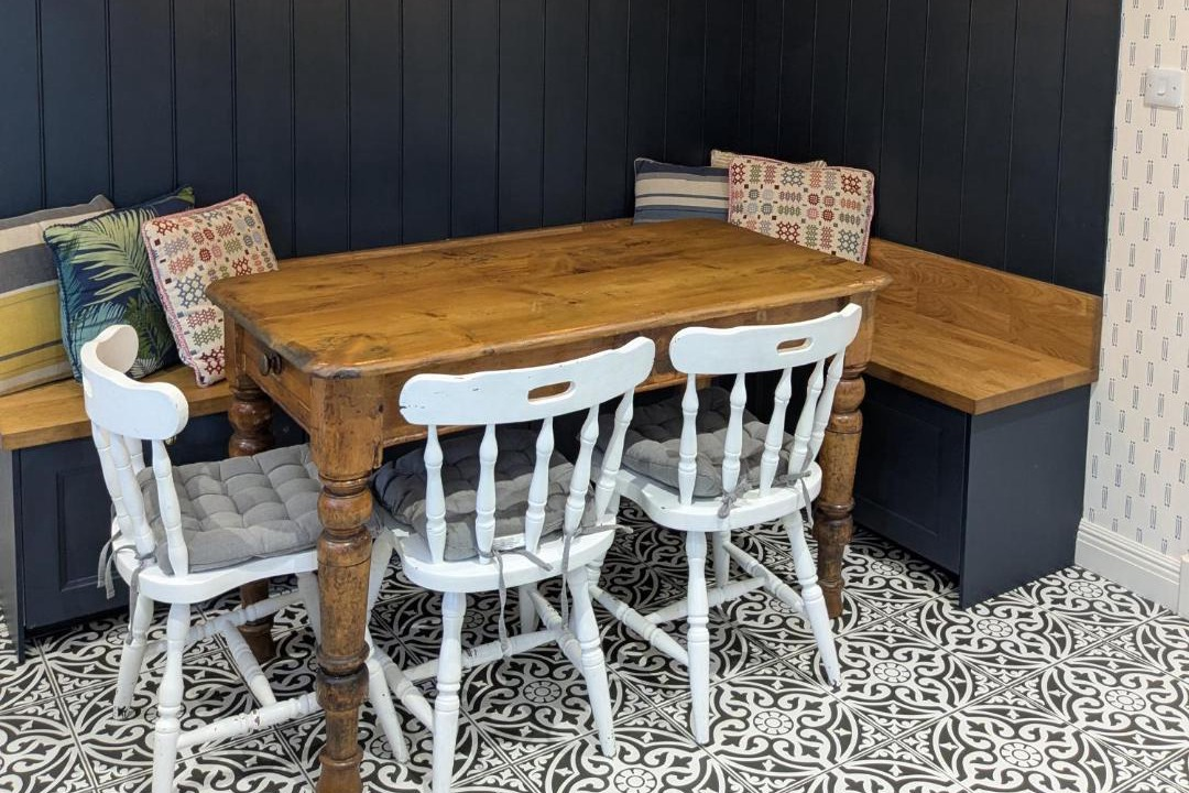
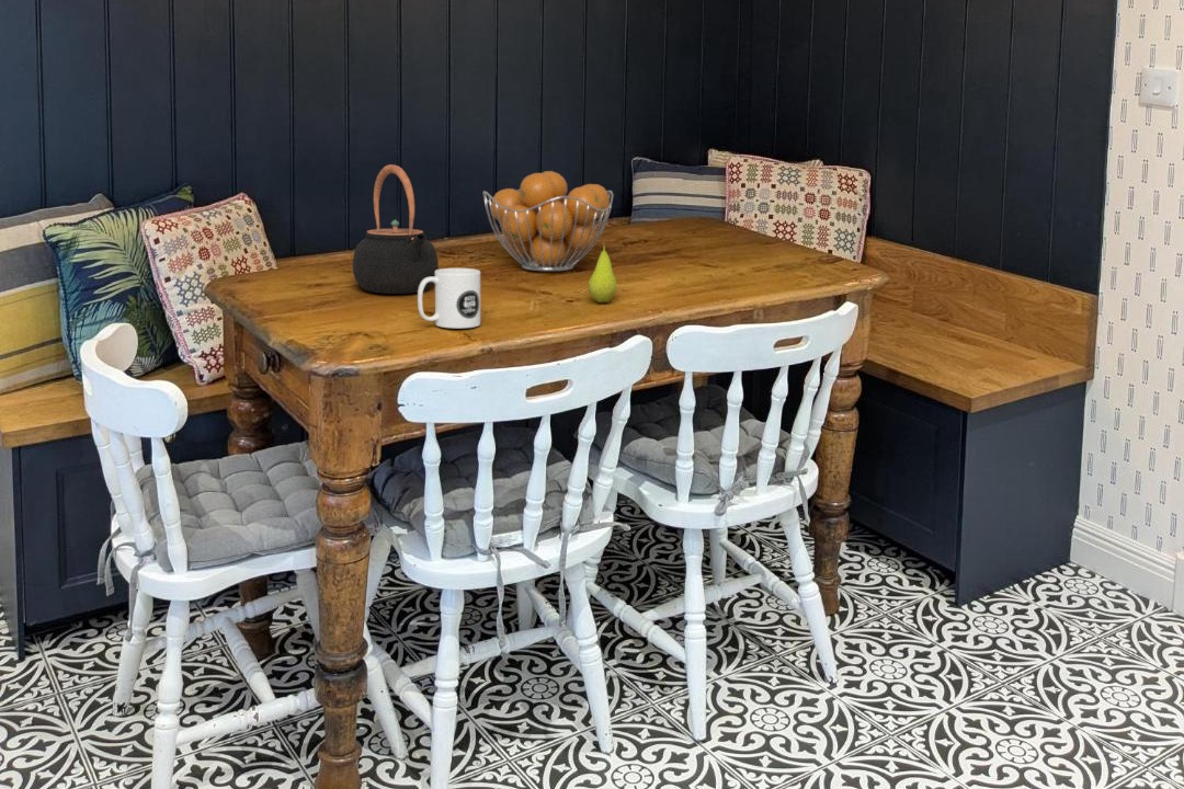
+ fruit basket [482,170,614,272]
+ mug [417,267,481,329]
+ teapot [352,163,440,295]
+ fruit [588,240,618,304]
